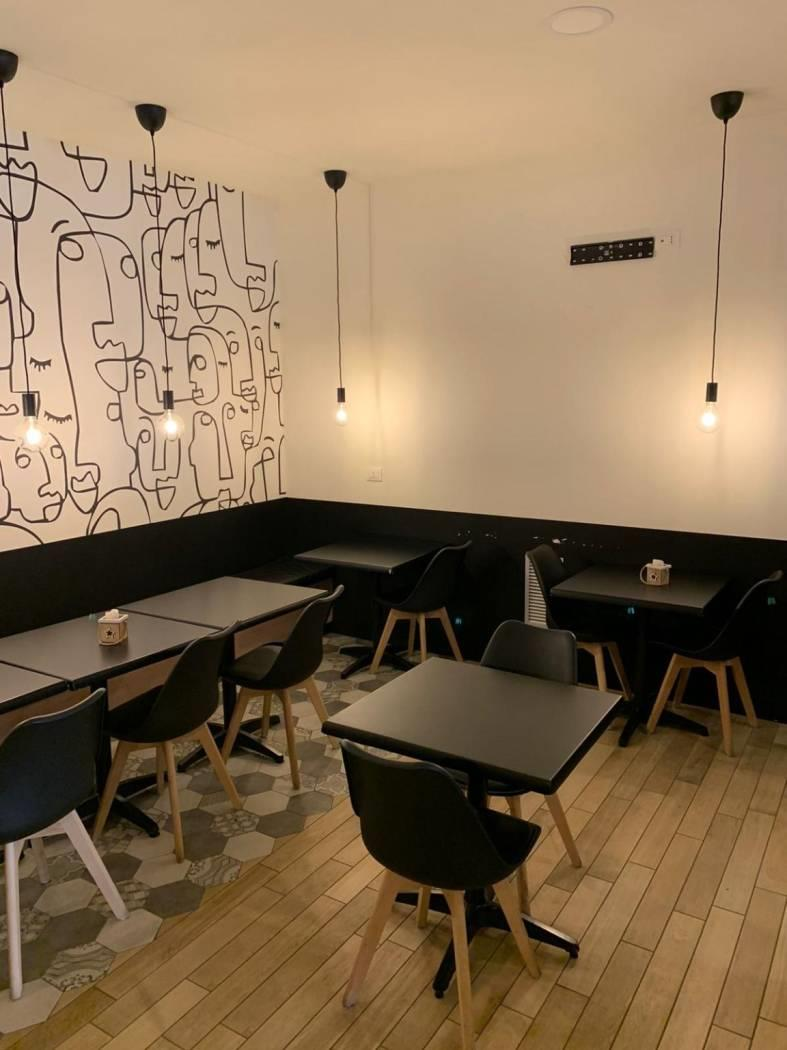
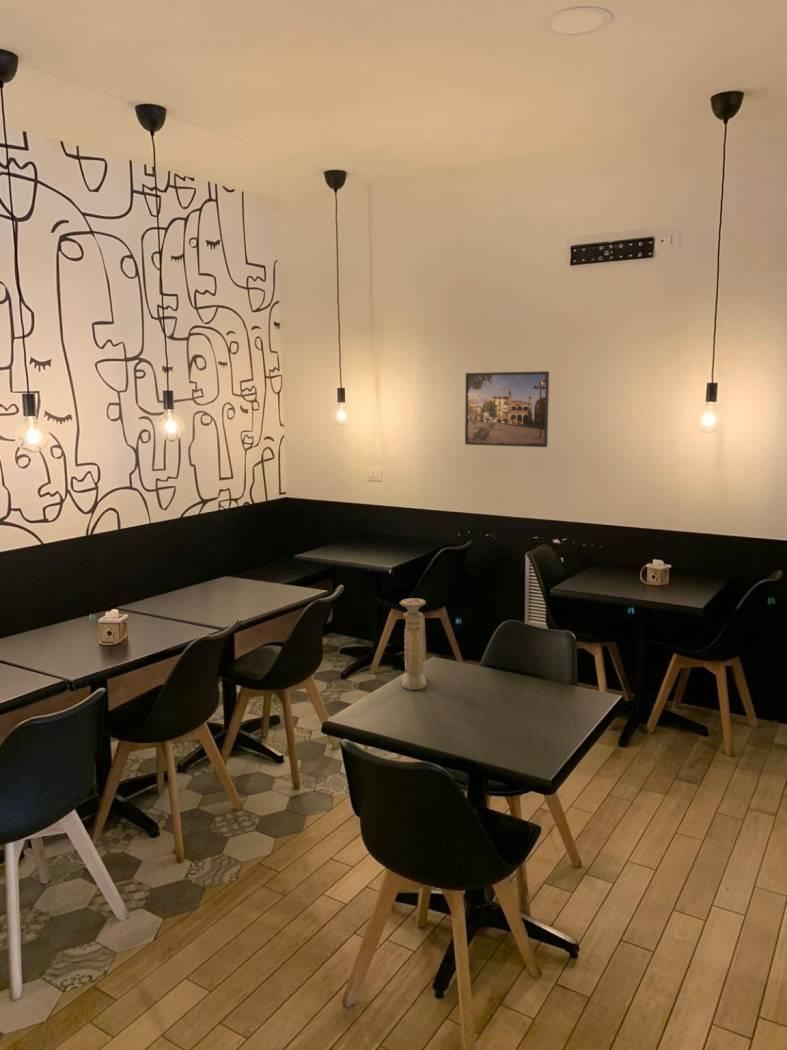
+ decorative bottle [399,597,427,691]
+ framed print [464,370,550,448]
